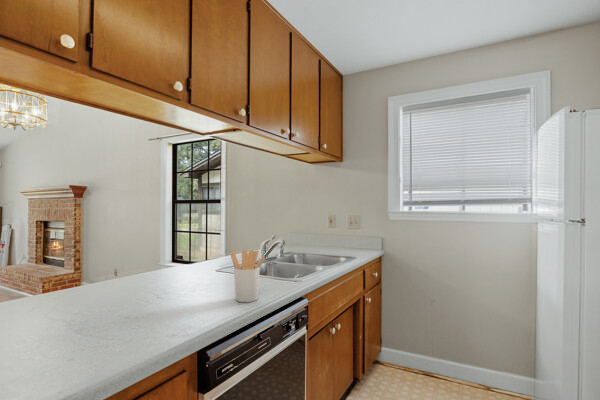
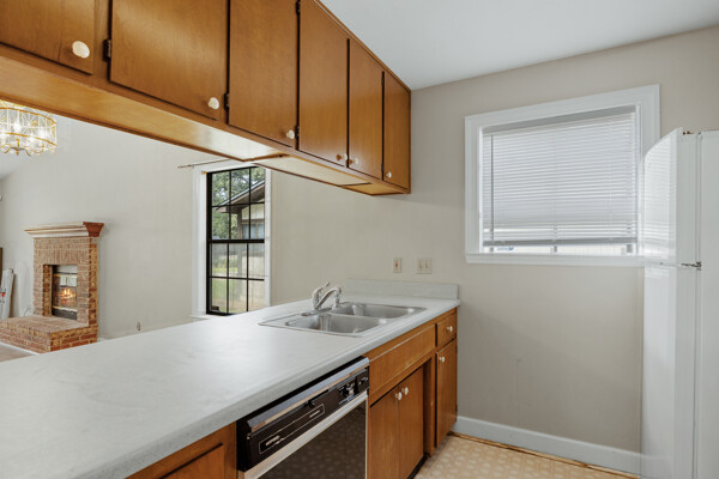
- utensil holder [230,249,266,303]
